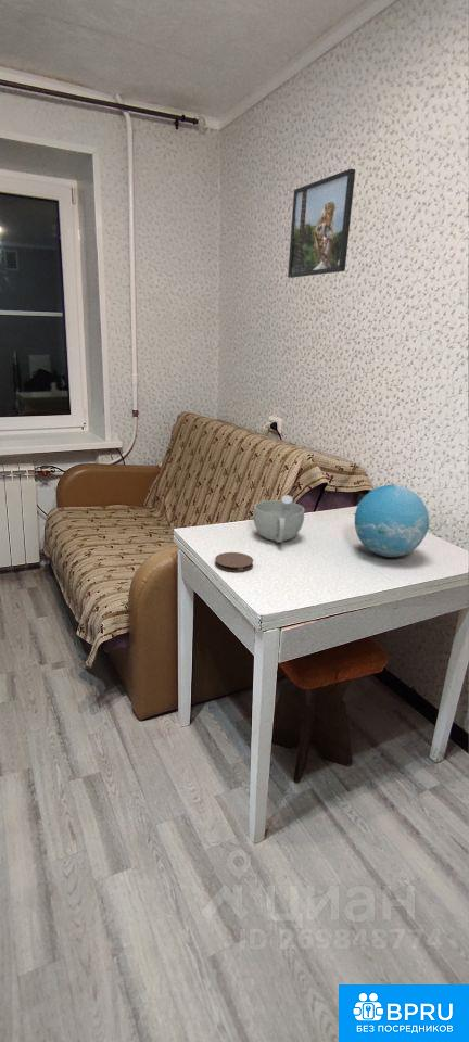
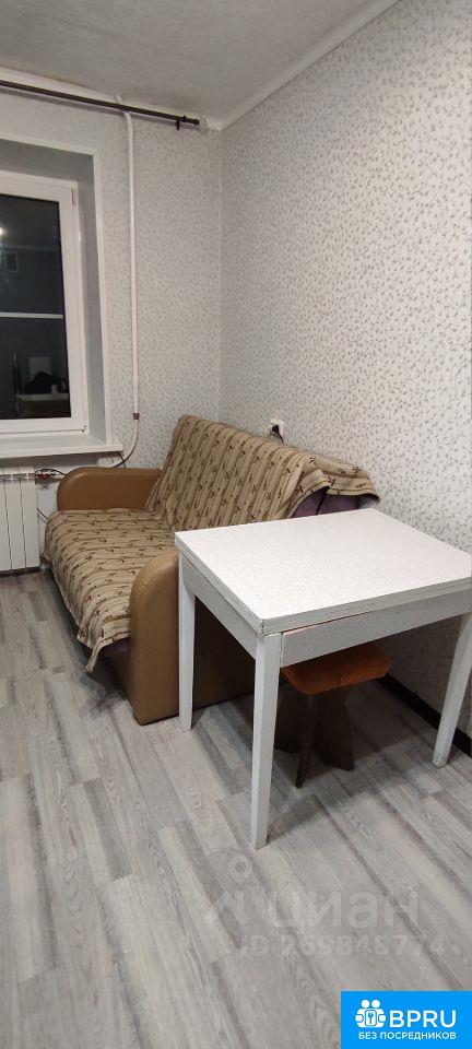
- coaster [214,551,254,573]
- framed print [287,167,356,279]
- decorative ball [353,484,431,558]
- cup [252,494,305,544]
